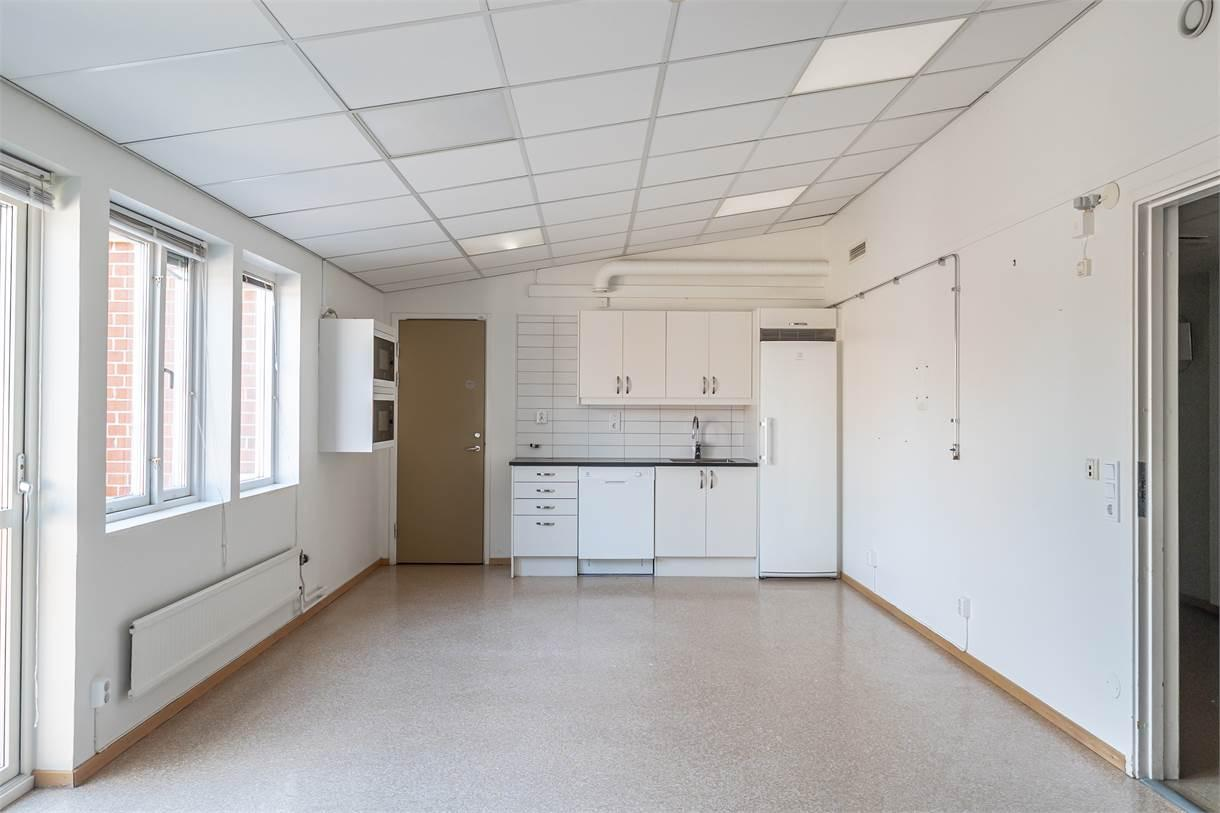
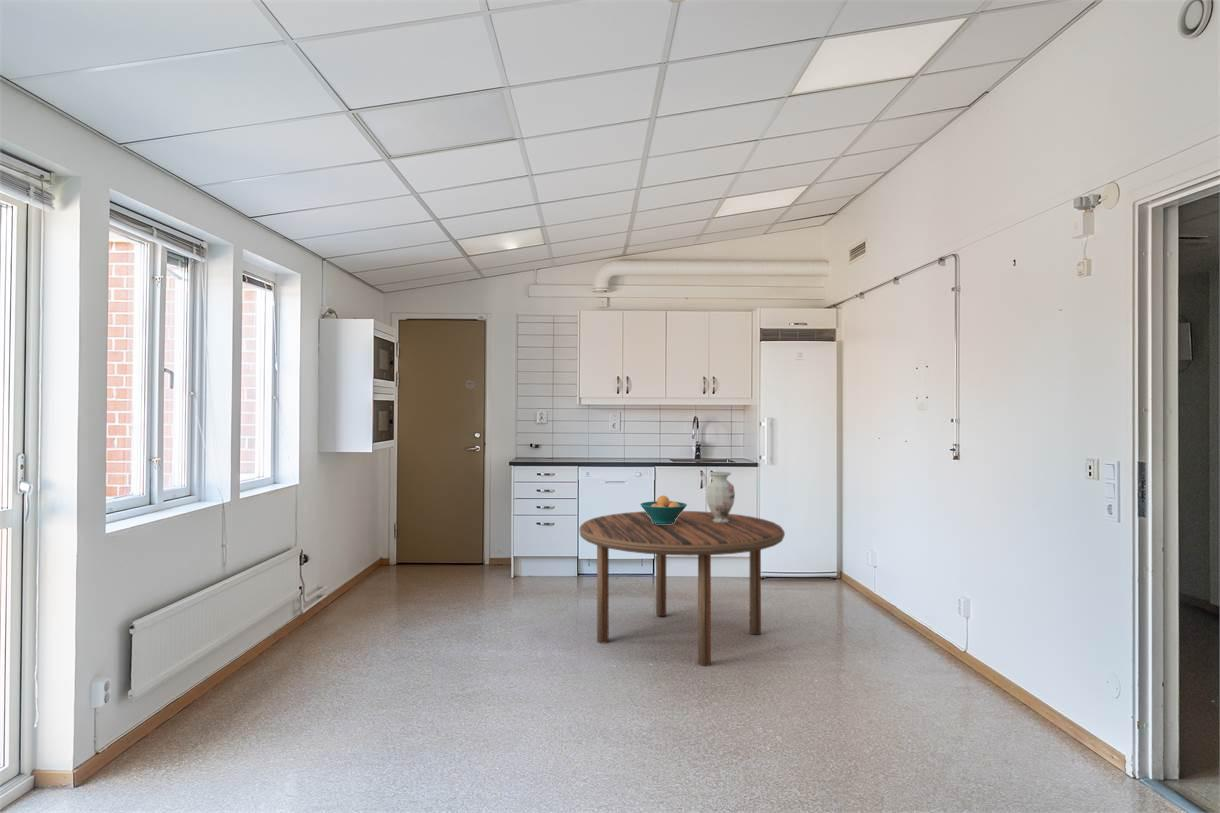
+ vase [705,471,736,523]
+ fruit bowl [639,495,688,524]
+ dining table [578,510,786,667]
